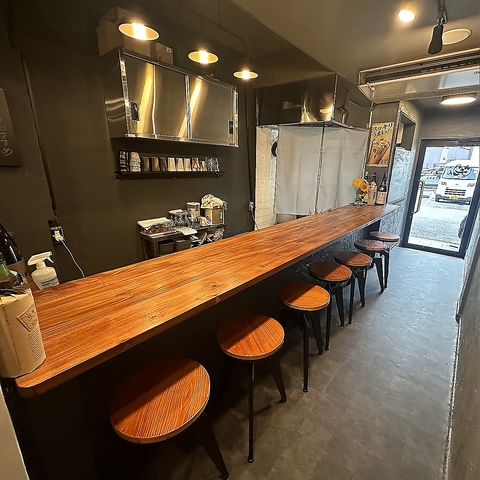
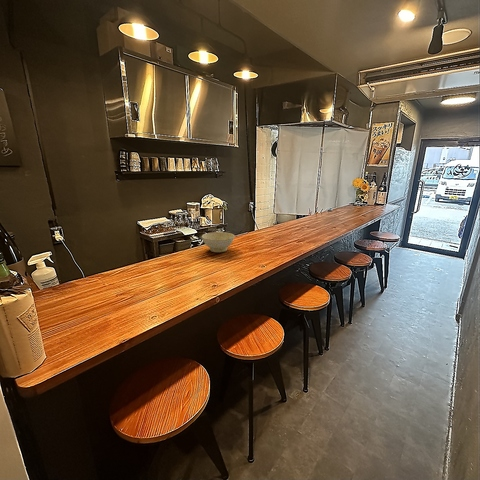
+ bowl [201,231,236,253]
